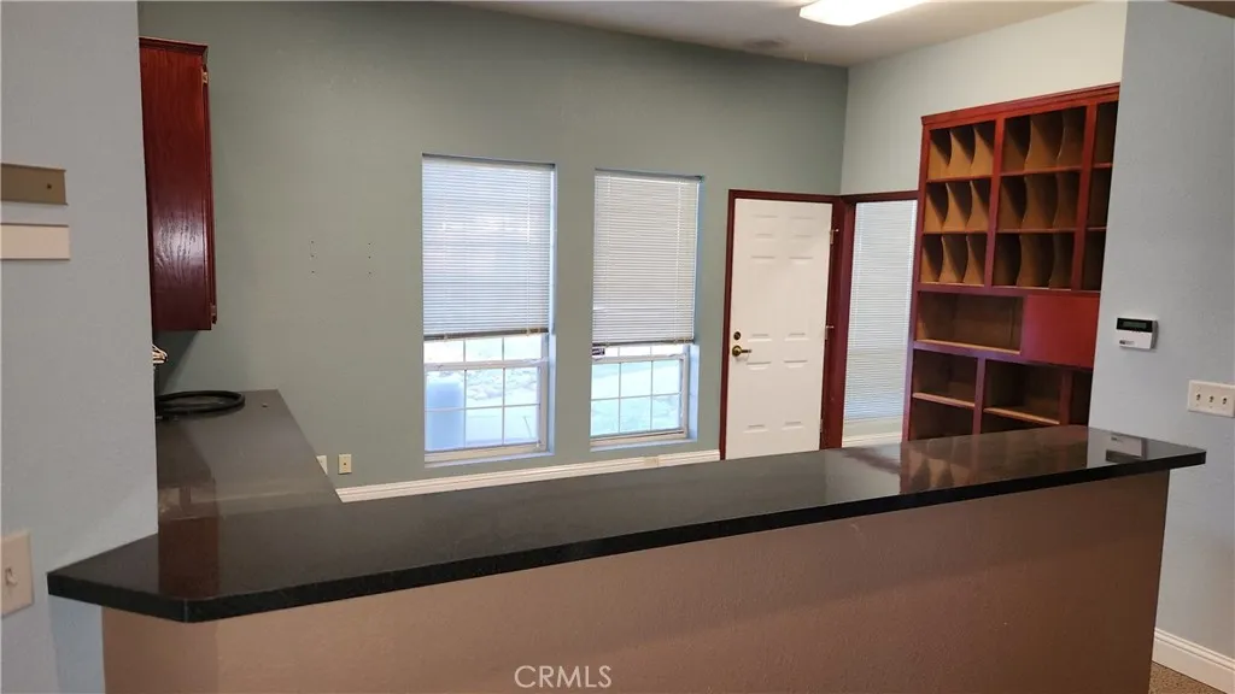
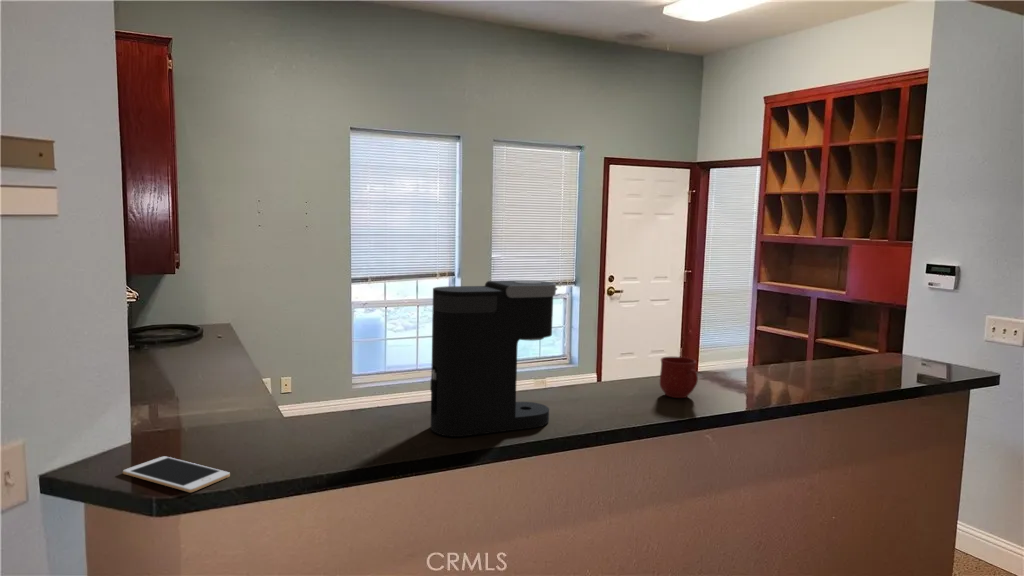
+ cell phone [122,455,231,493]
+ mug [659,356,699,399]
+ coffee maker [429,279,558,438]
